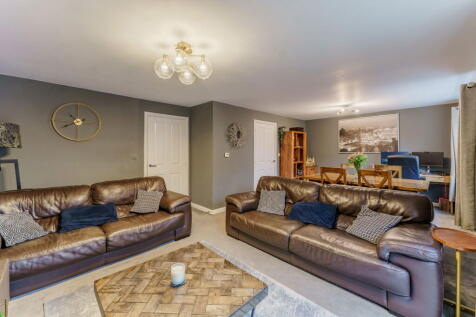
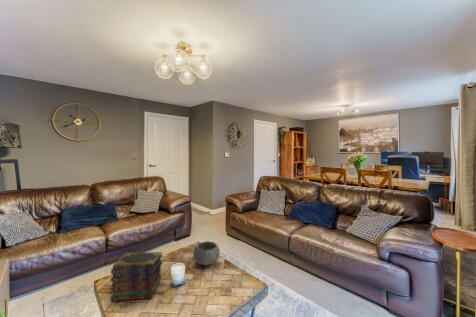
+ book stack [109,251,163,302]
+ bowl [192,240,221,267]
